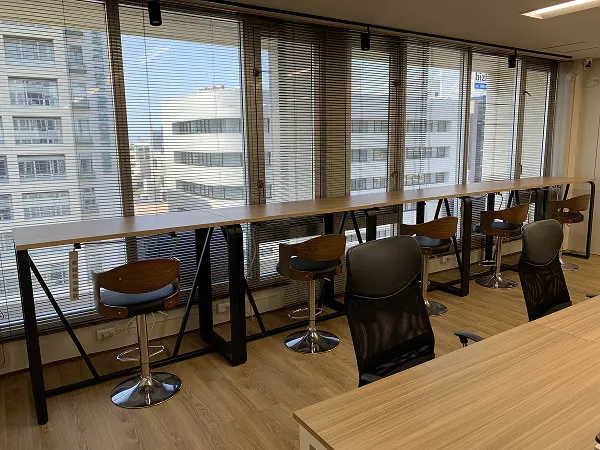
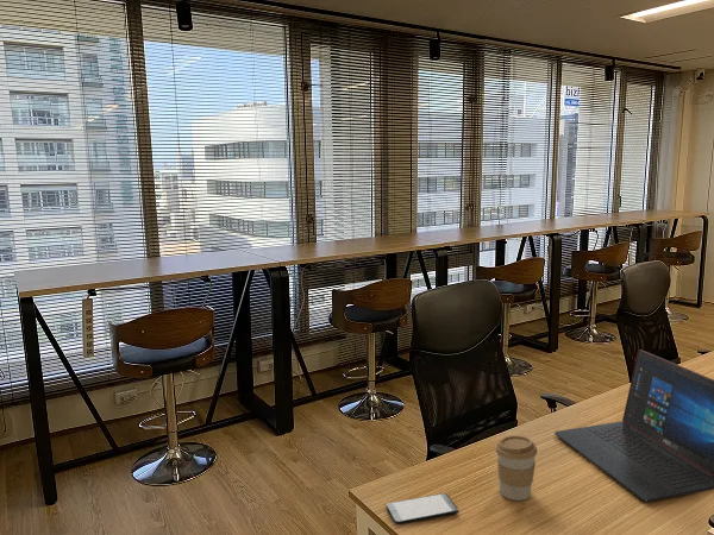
+ coffee cup [494,435,538,502]
+ smartphone [386,492,459,525]
+ laptop [553,348,714,503]
